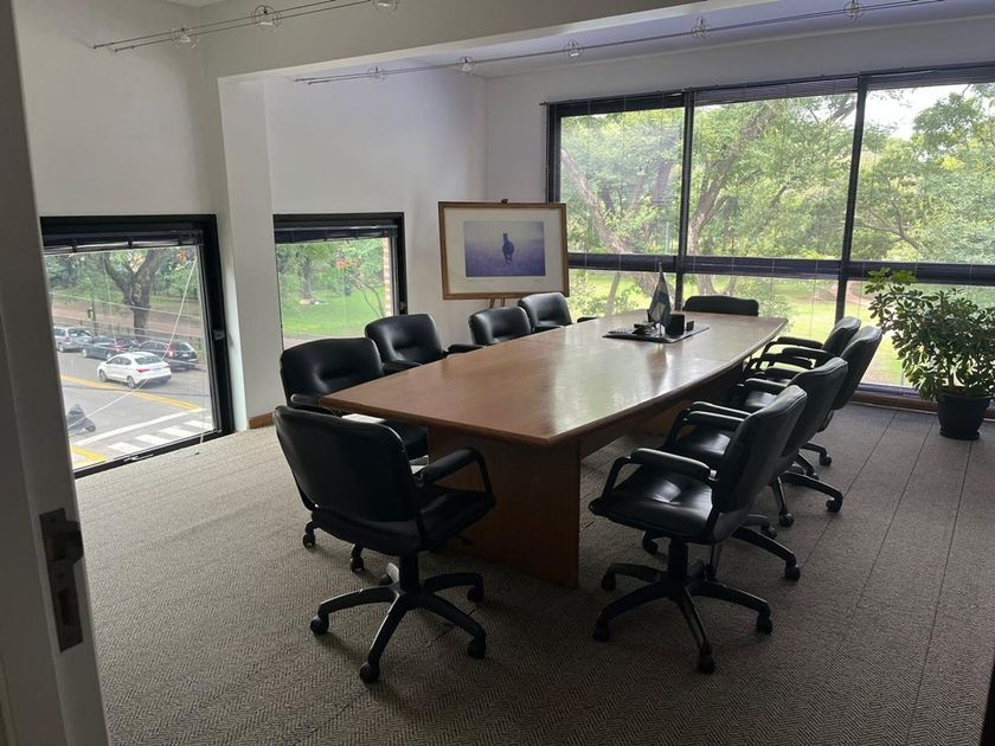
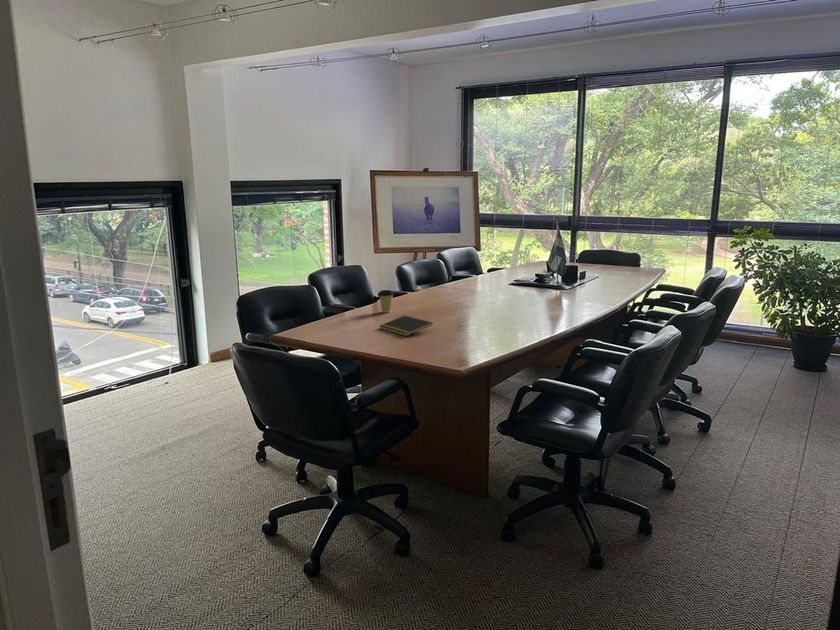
+ notepad [379,314,434,337]
+ coffee cup [377,289,395,314]
